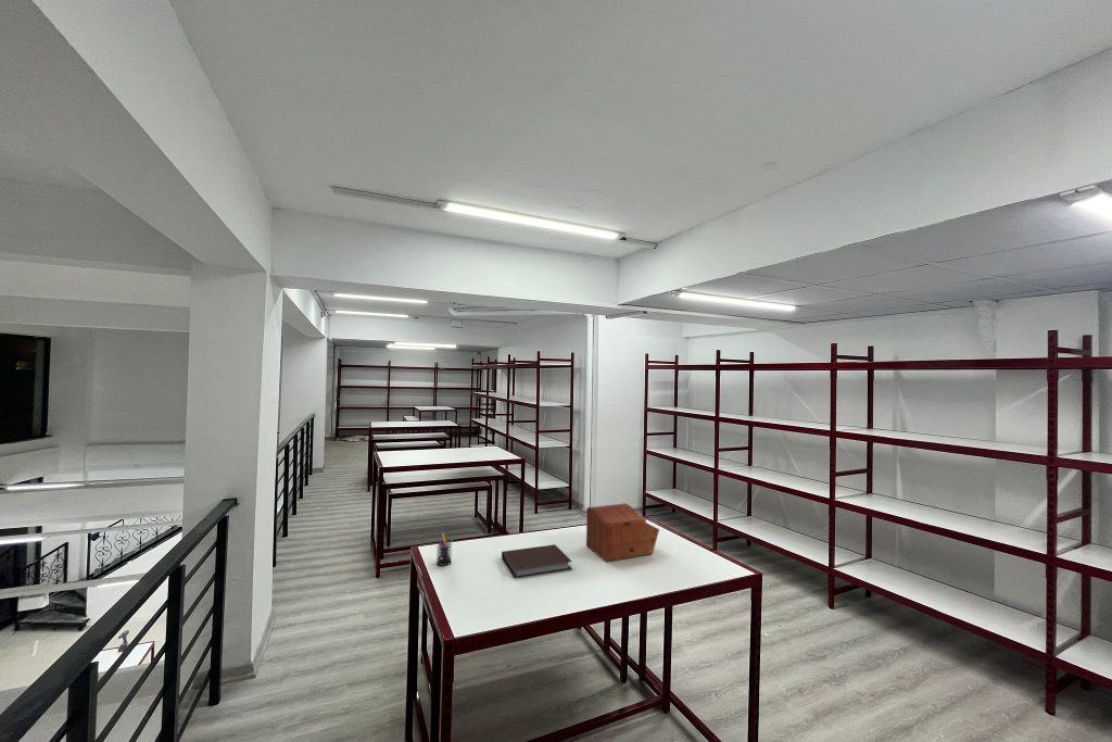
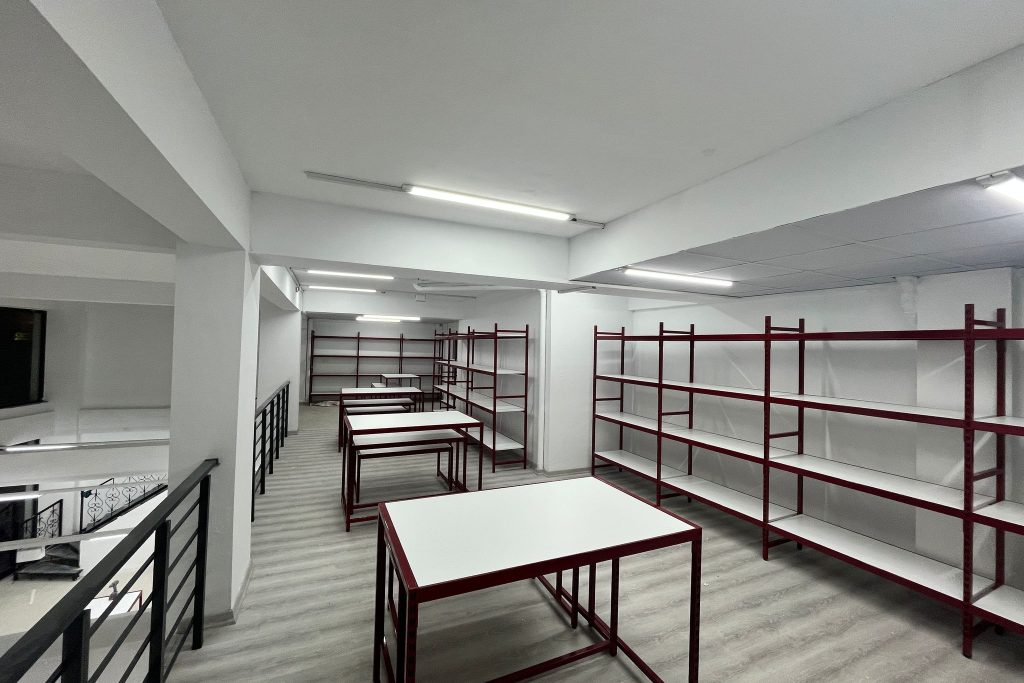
- sewing box [585,502,660,563]
- notebook [501,543,573,579]
- pen holder [435,532,456,567]
